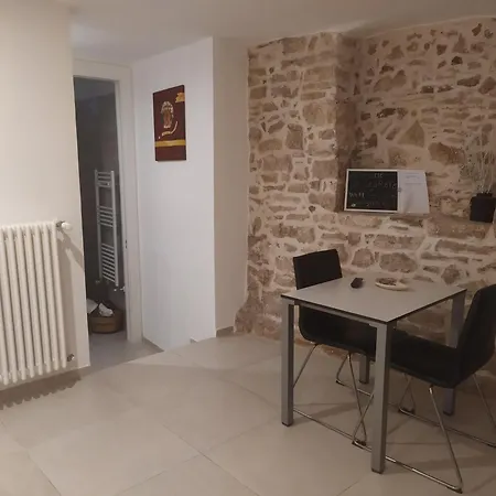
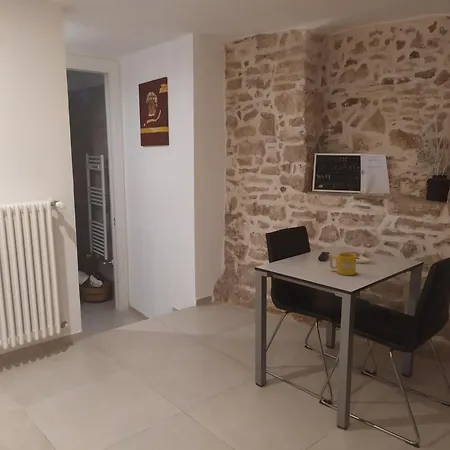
+ mug [329,252,358,276]
